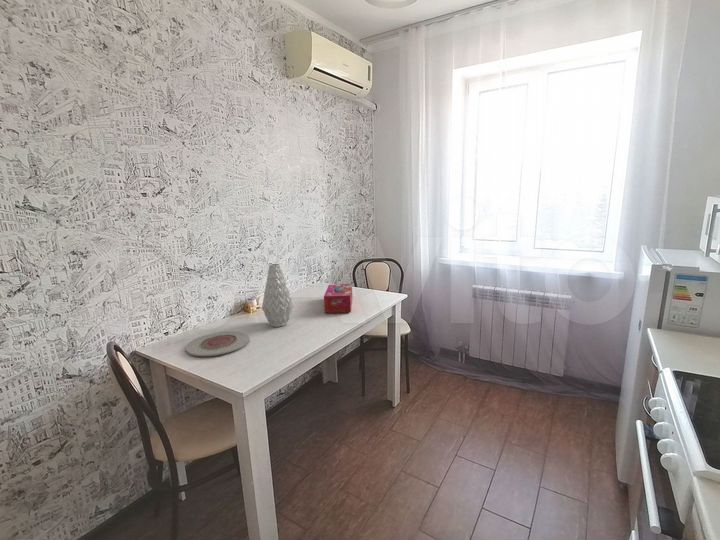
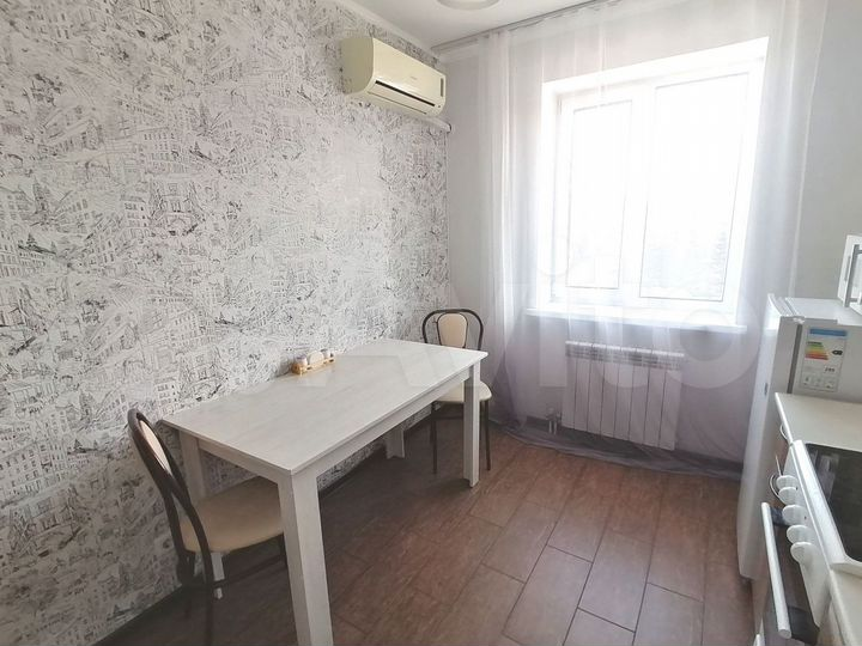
- tissue box [323,283,354,314]
- vase [261,263,295,328]
- plate [185,330,250,357]
